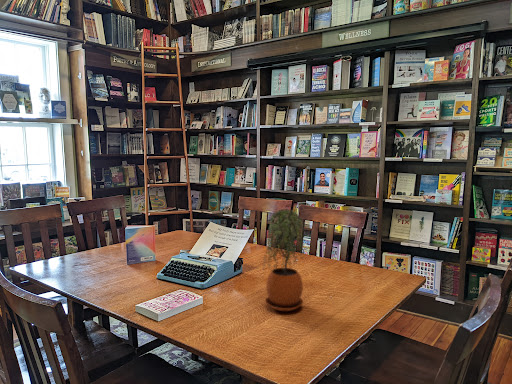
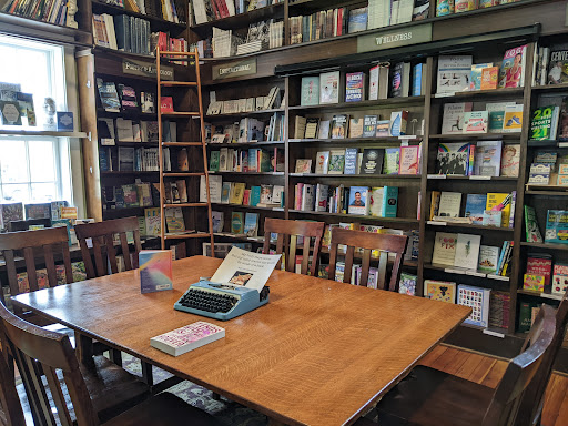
- potted plant [262,208,305,312]
